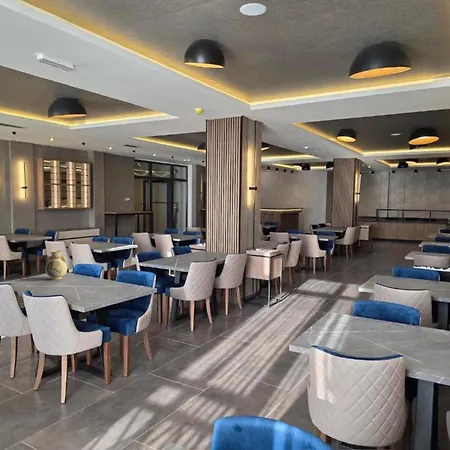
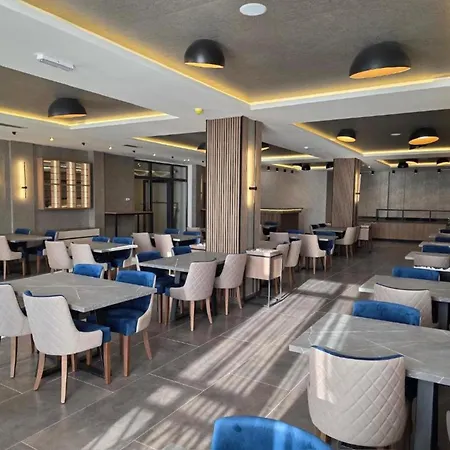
- vase [44,249,68,281]
